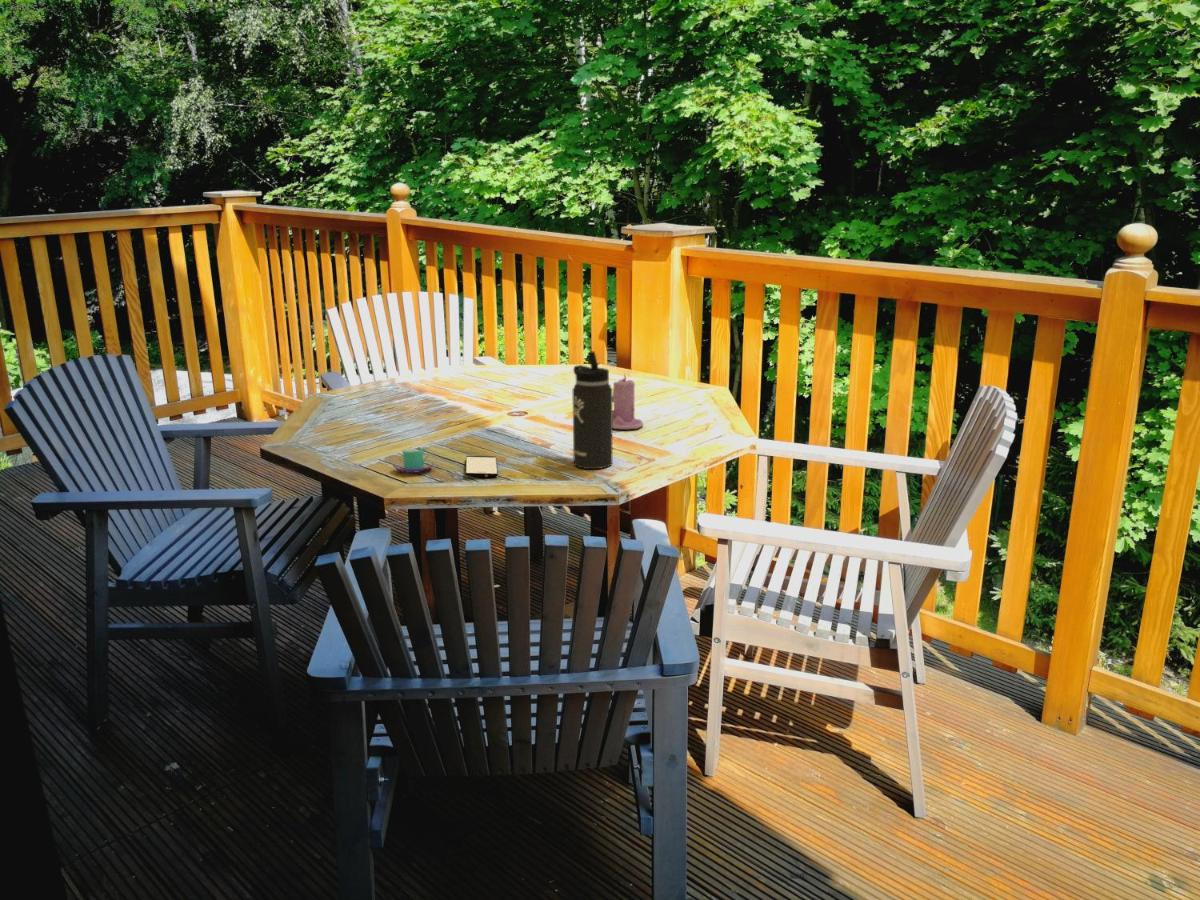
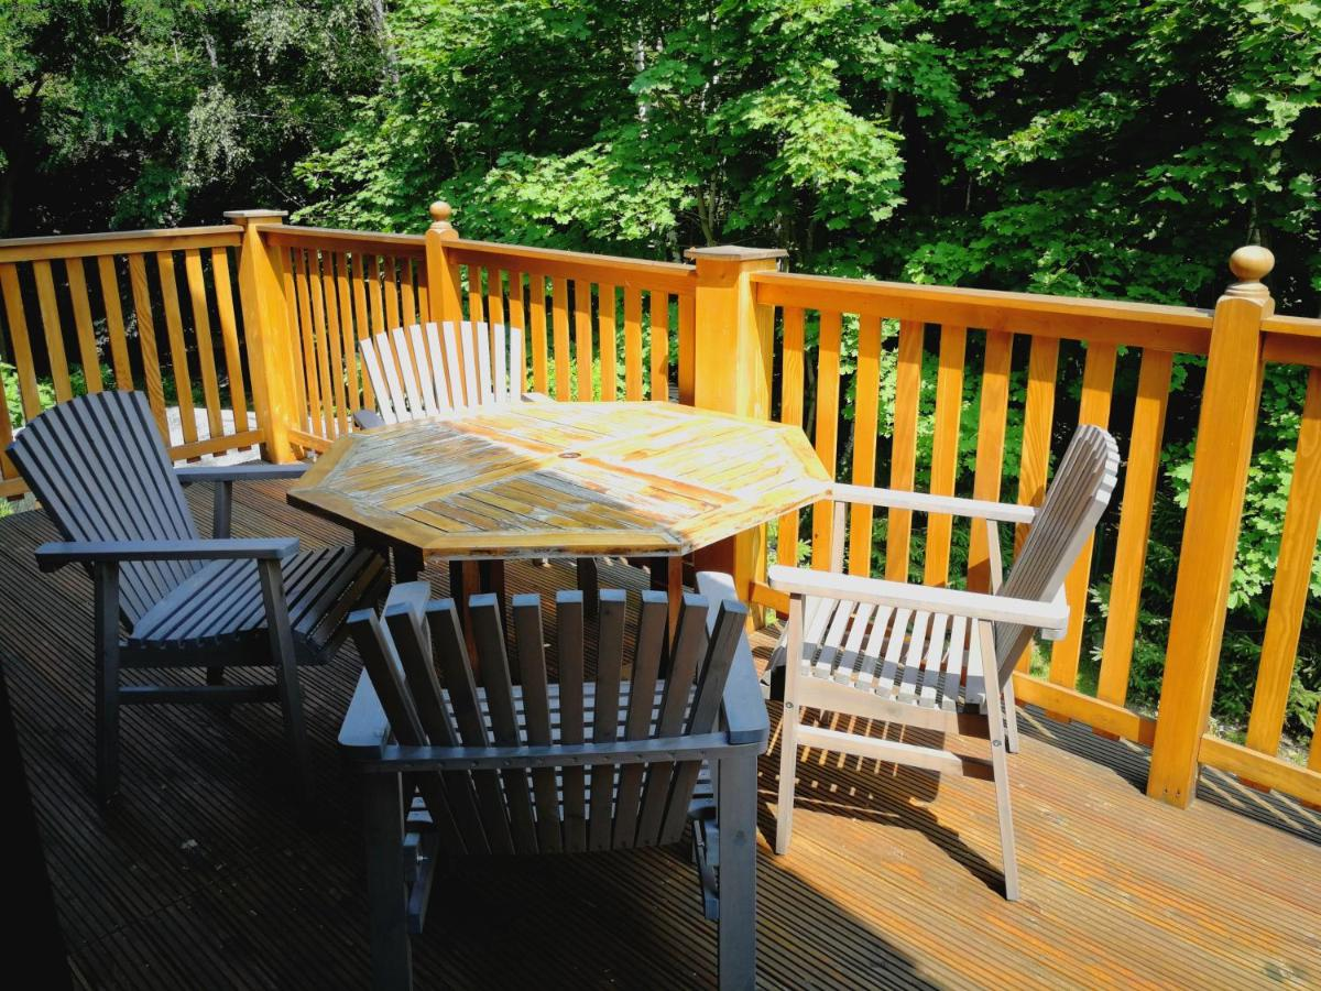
- candle [612,372,644,430]
- teacup [392,447,435,474]
- thermos bottle [571,350,613,470]
- smartphone [465,455,498,478]
